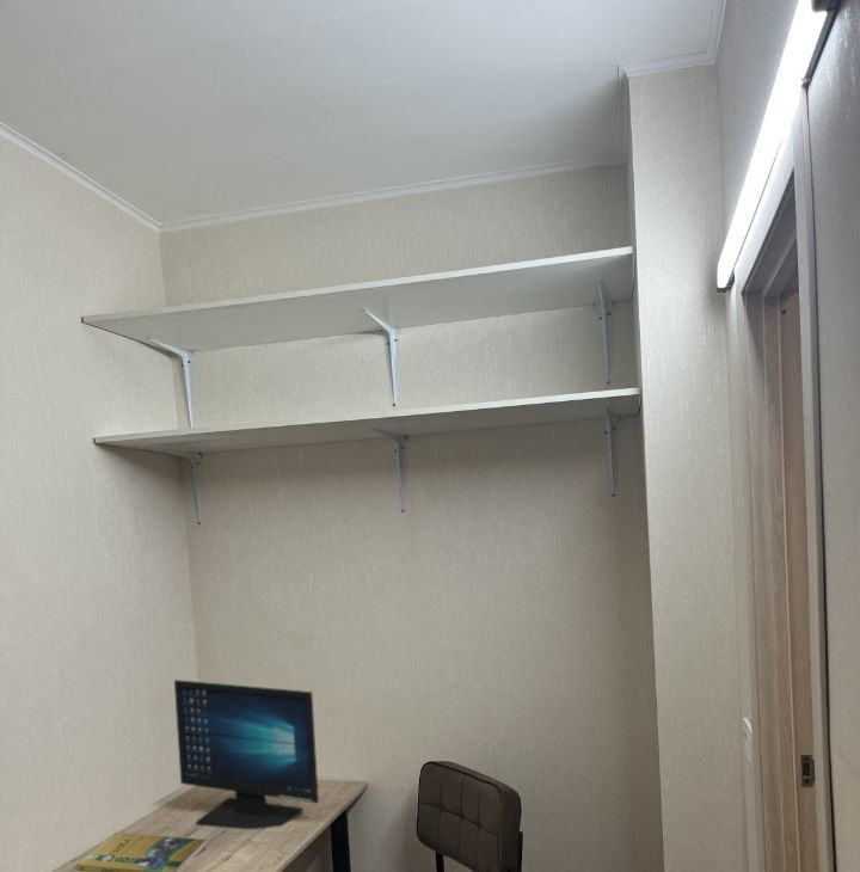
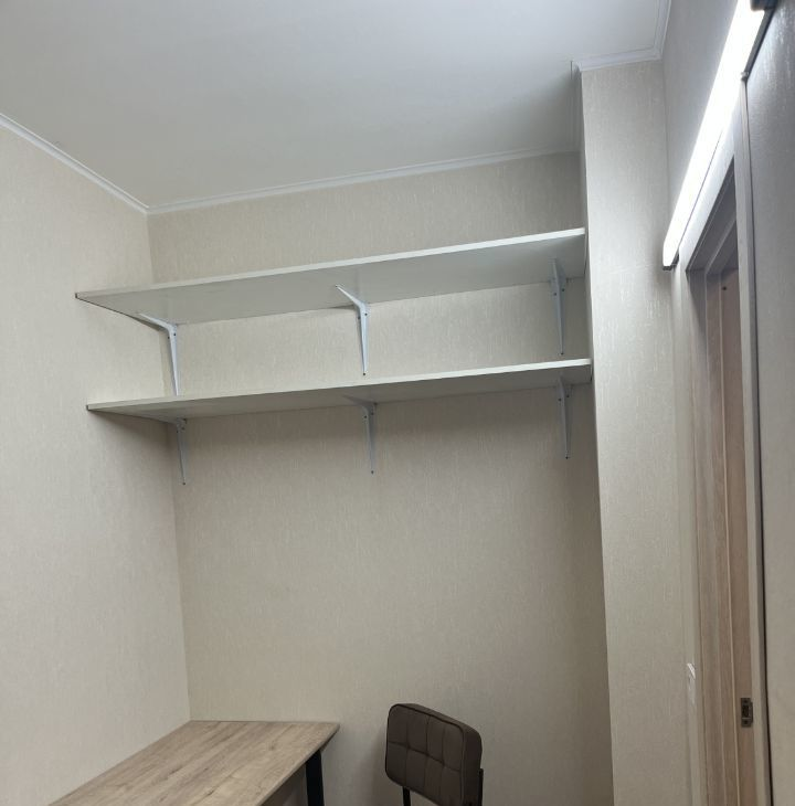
- computer monitor [173,678,320,830]
- booklet [75,831,207,872]
